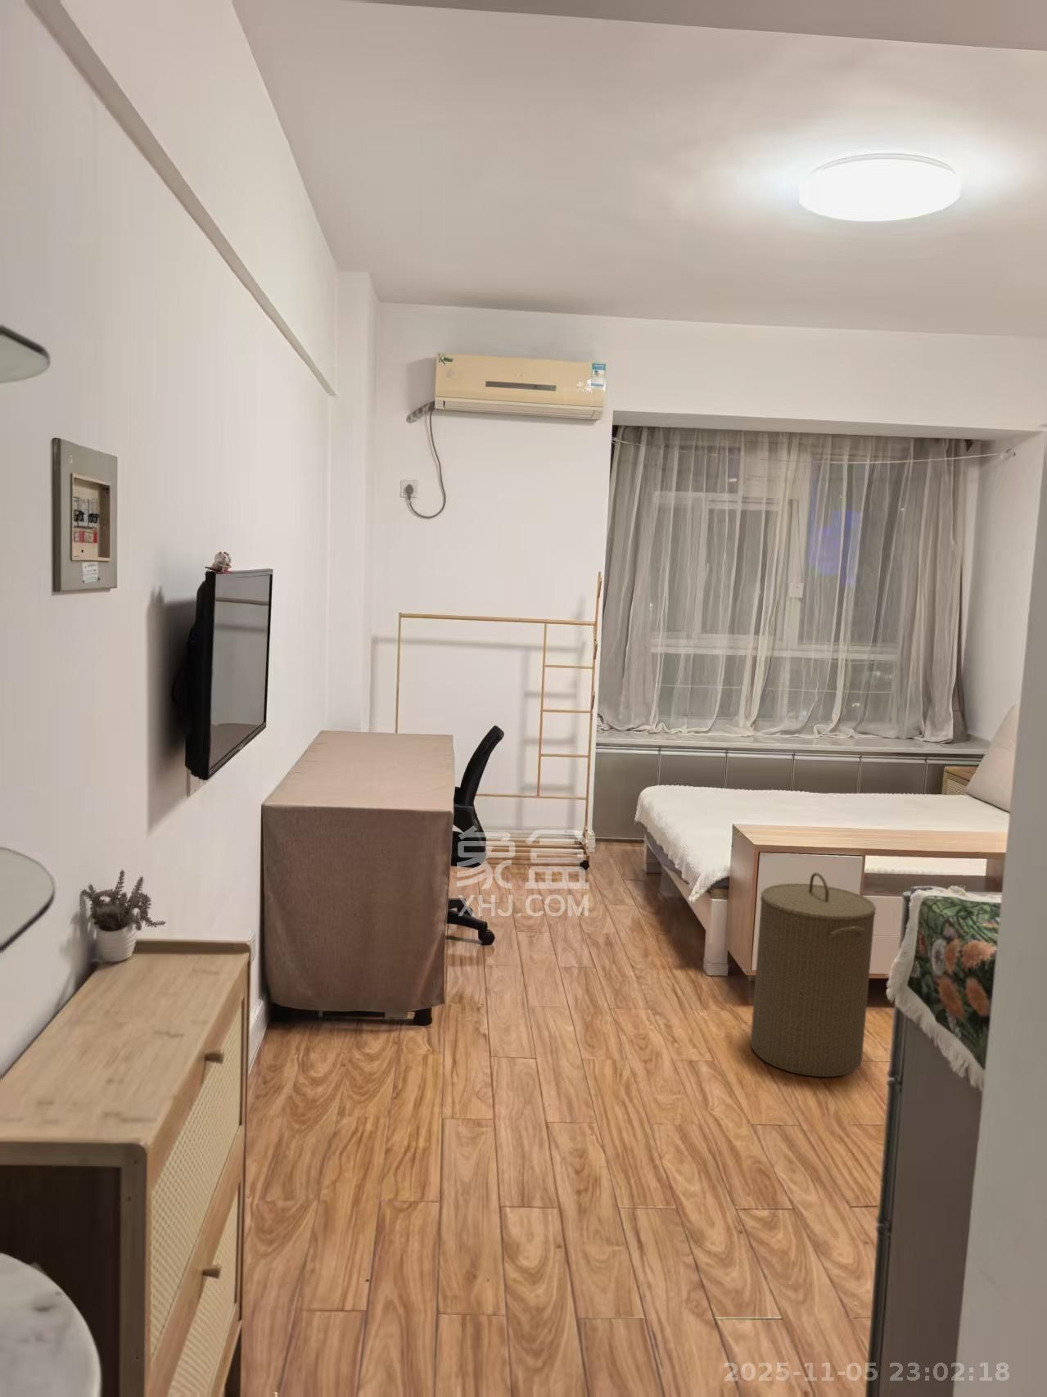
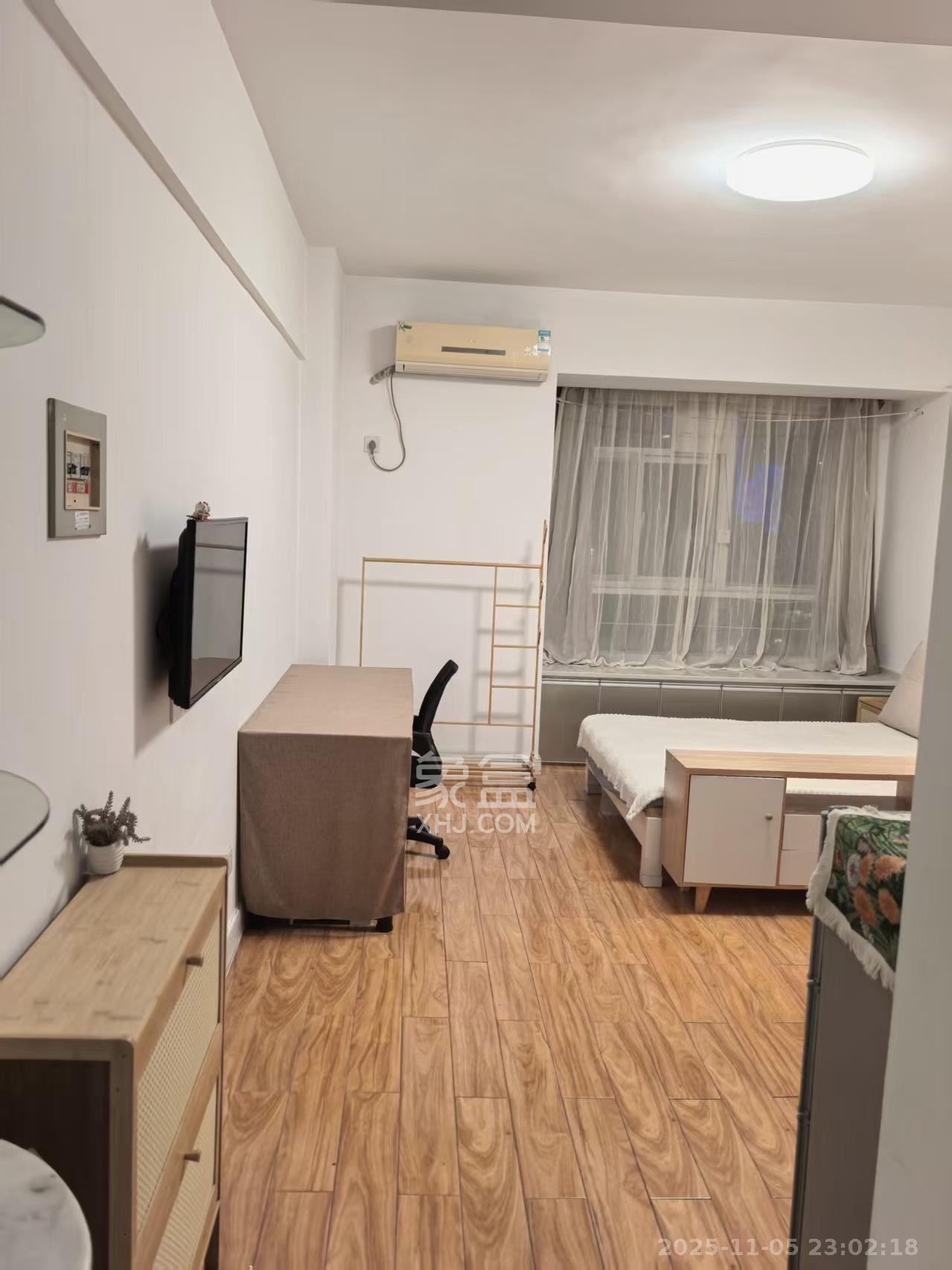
- laundry hamper [750,871,877,1078]
